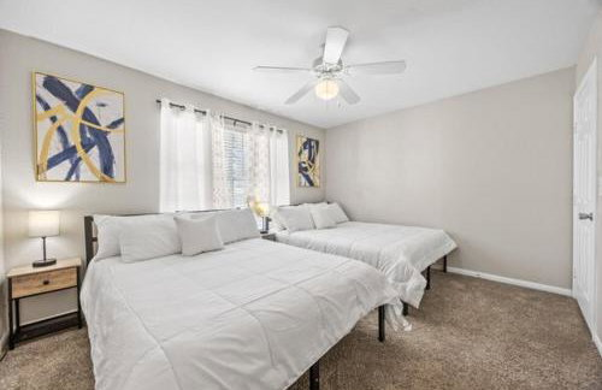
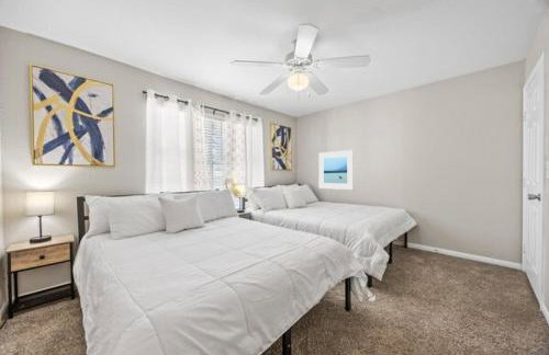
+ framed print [317,149,355,191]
